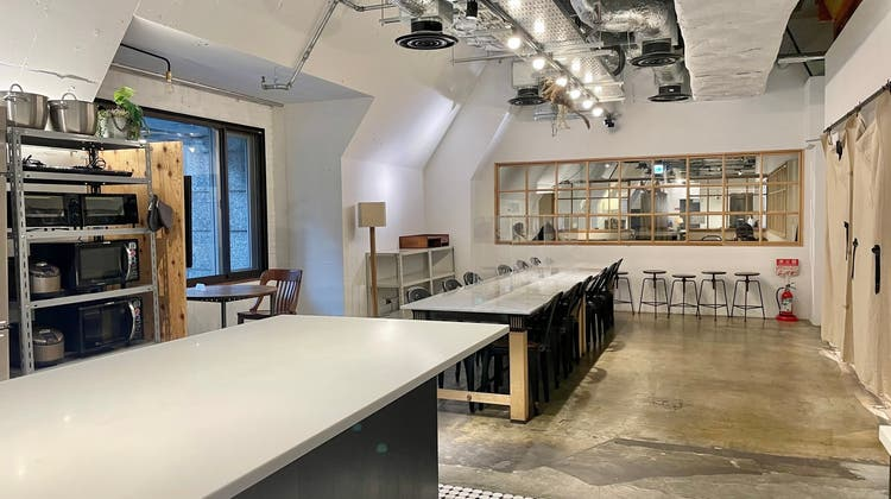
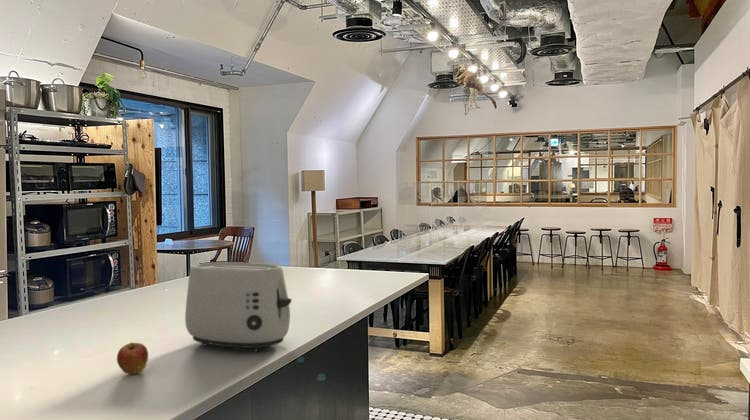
+ fruit [116,342,149,375]
+ toaster [184,261,293,353]
